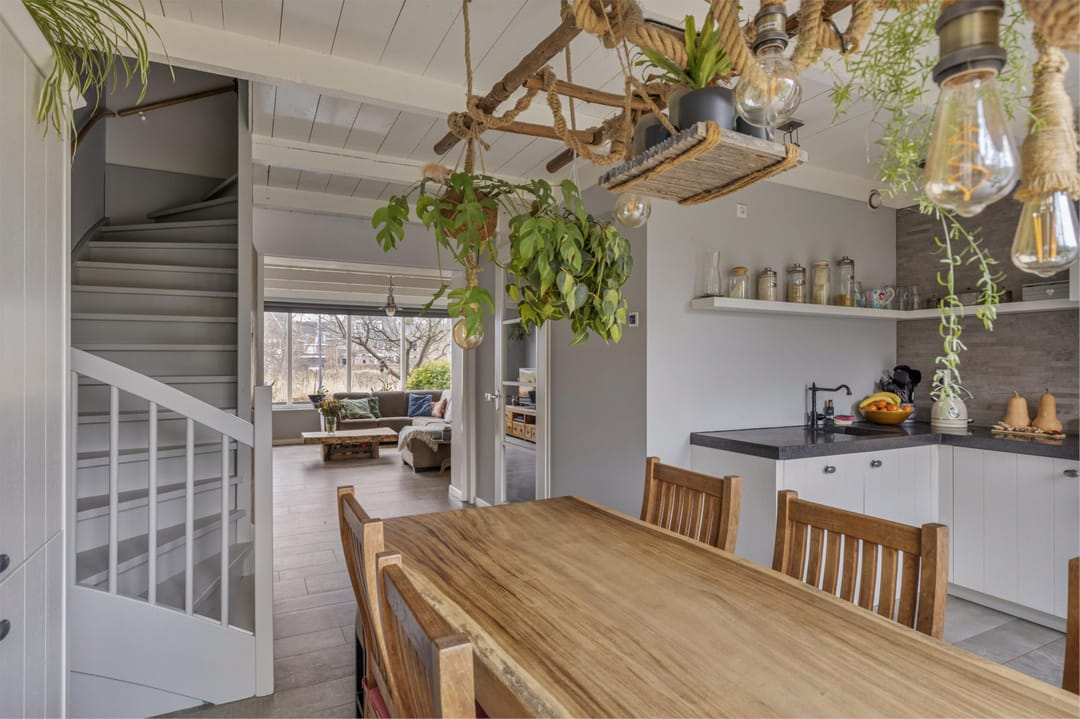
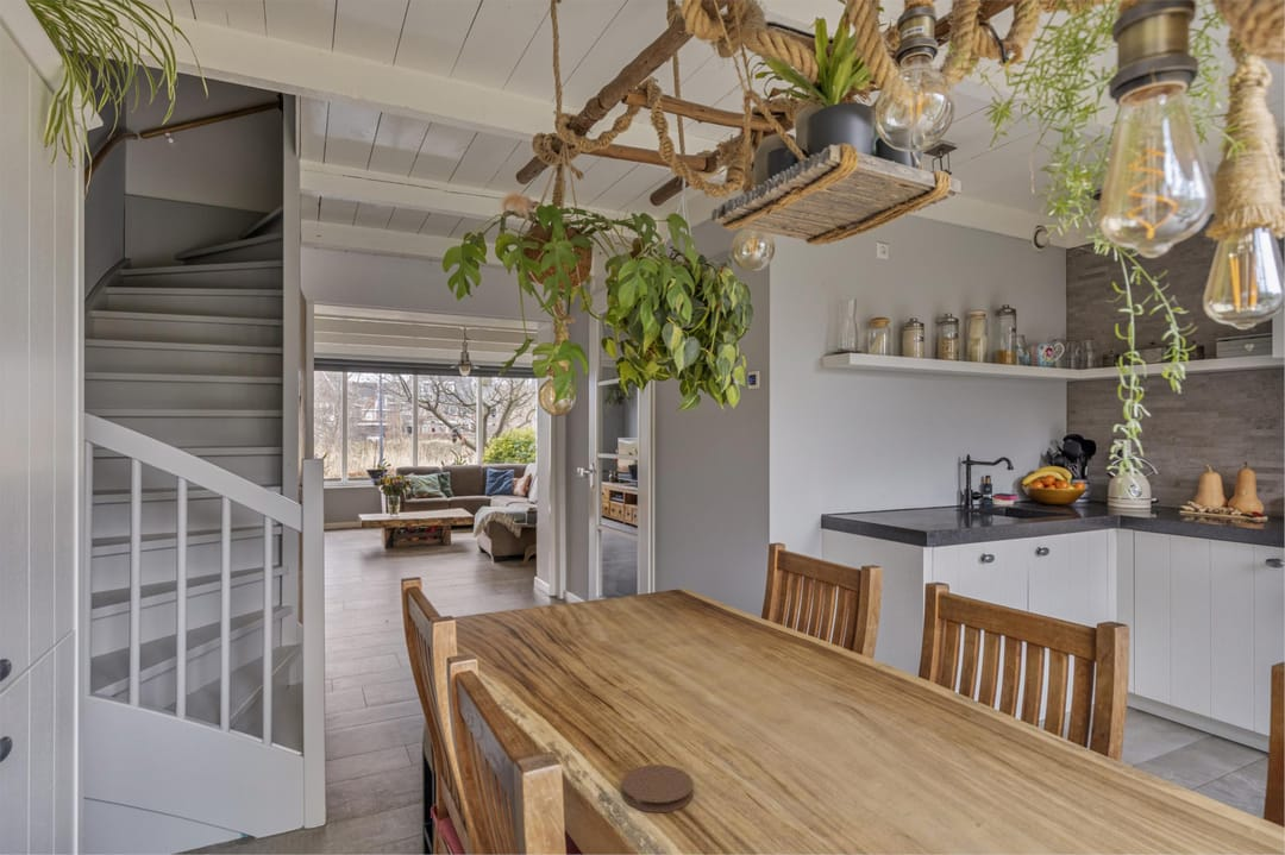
+ coaster [620,763,695,813]
